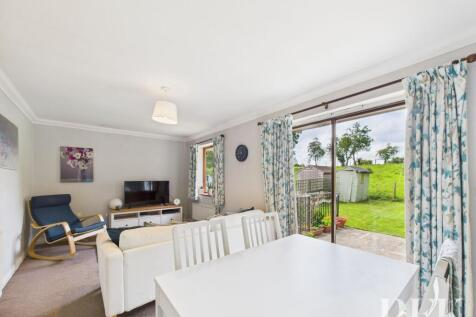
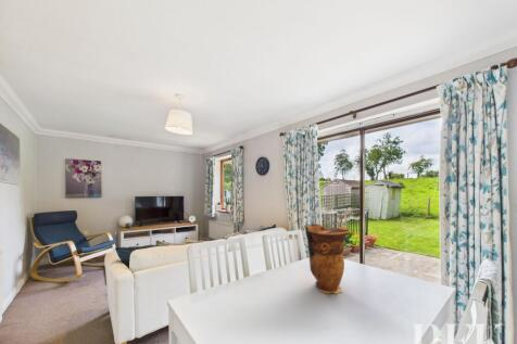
+ decorative vase [304,222,352,295]
